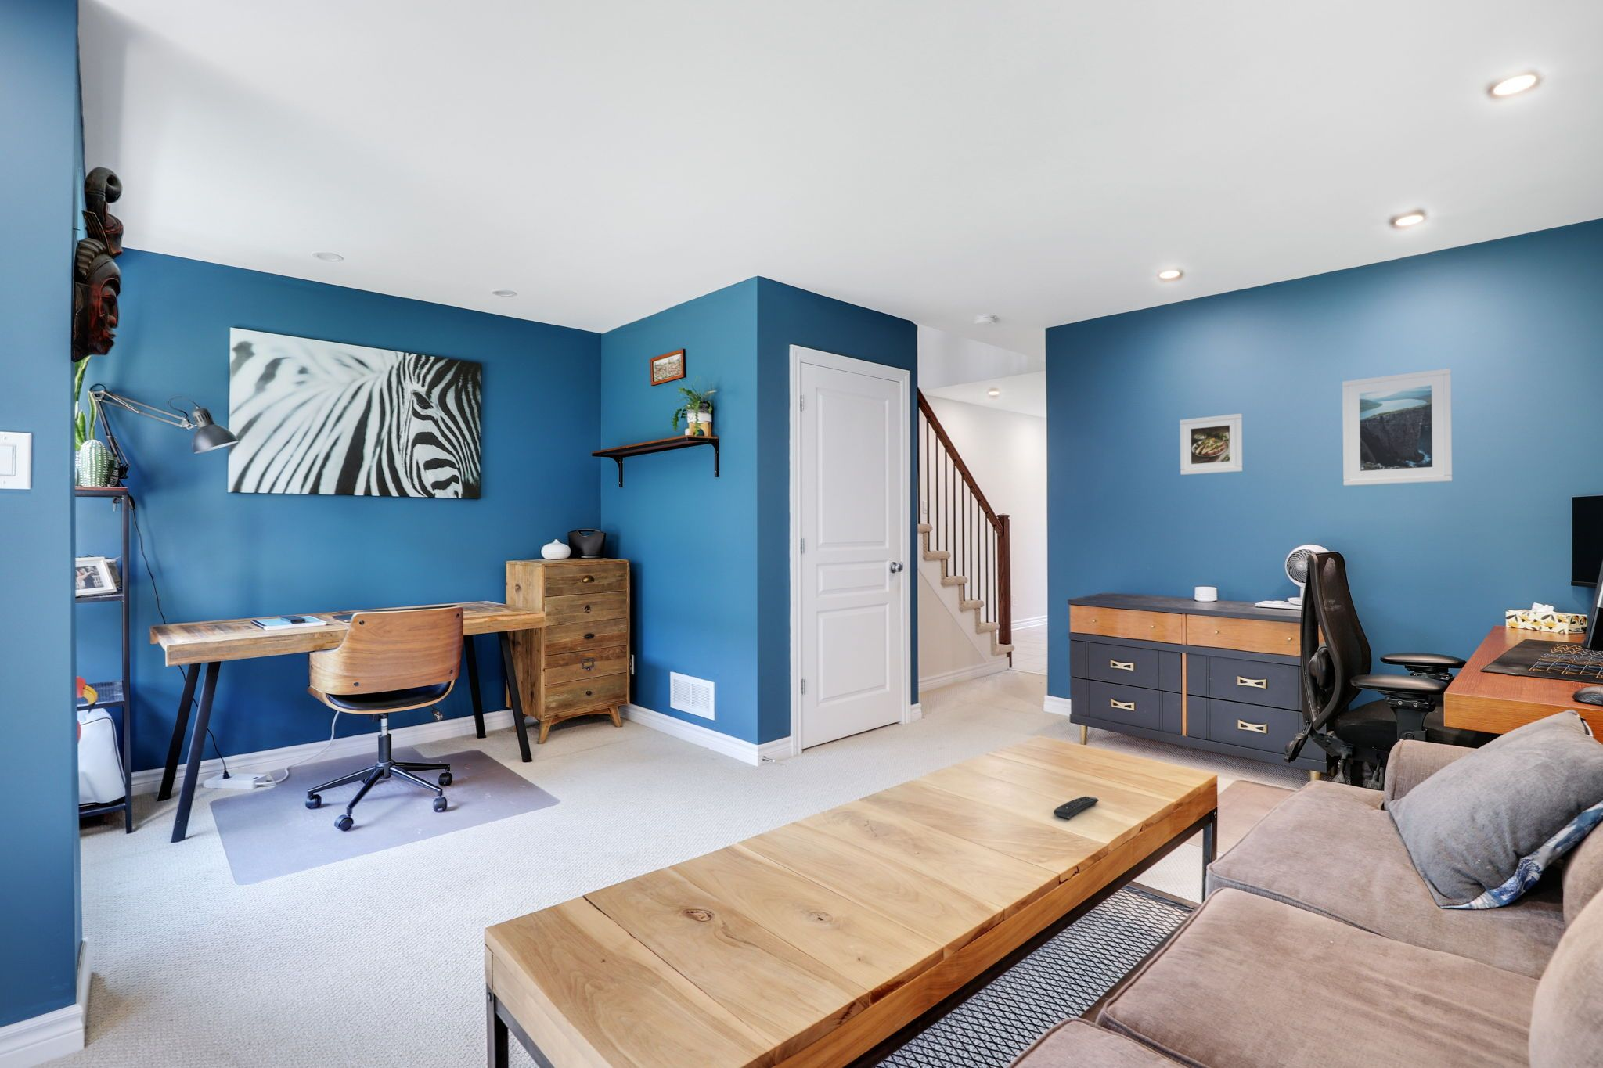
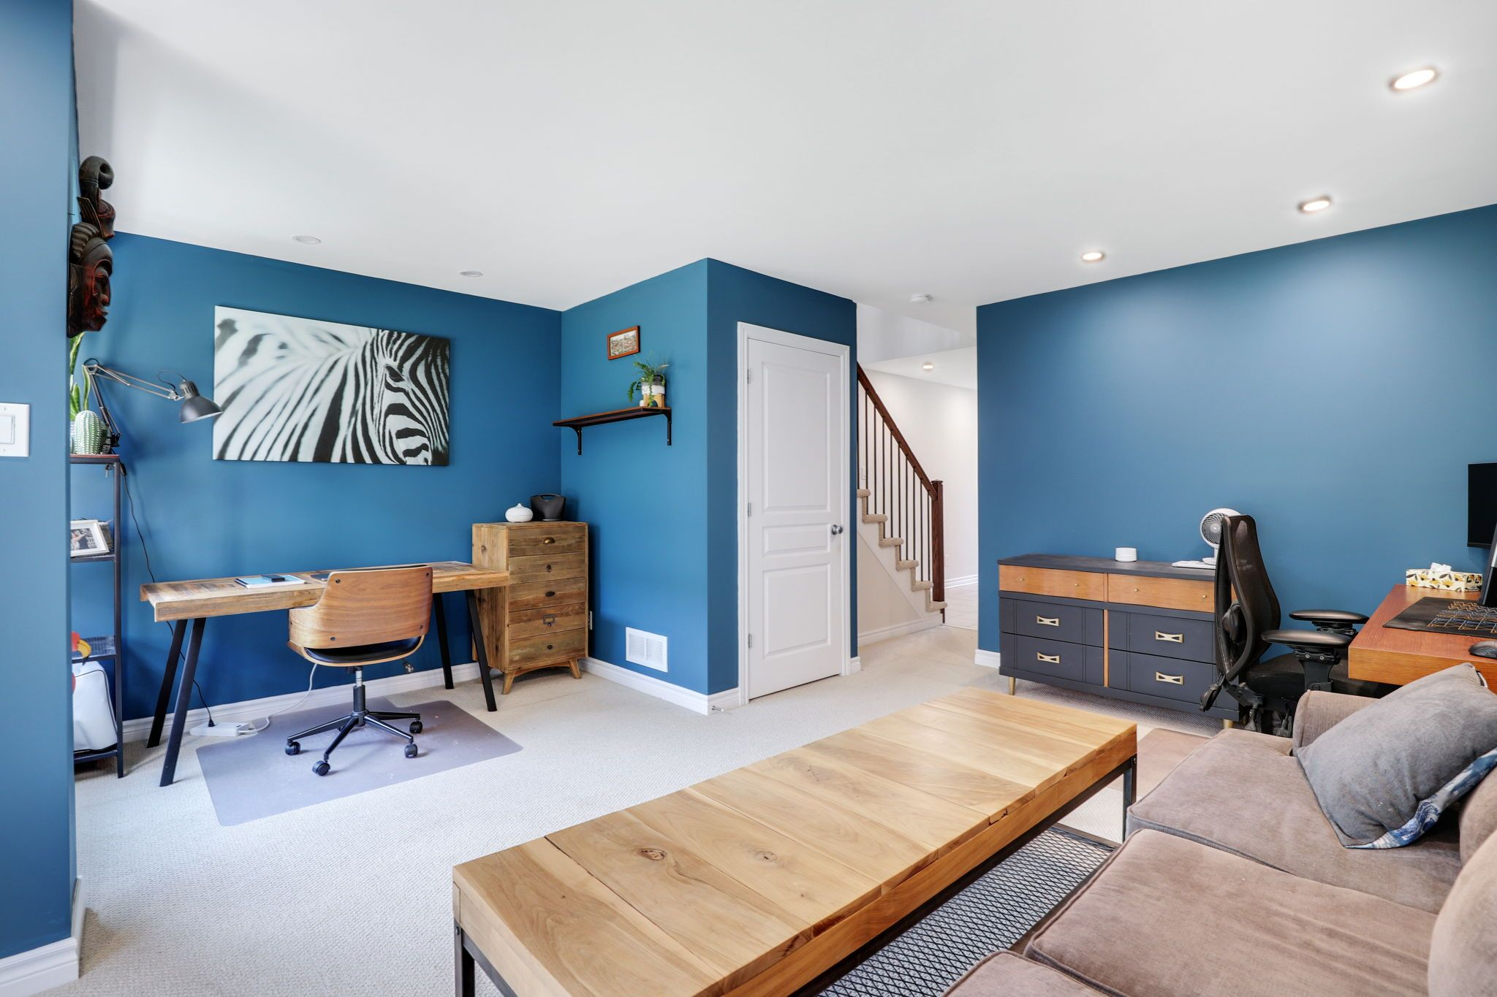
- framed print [1180,414,1243,476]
- remote control [1054,796,1100,820]
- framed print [1342,368,1453,486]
